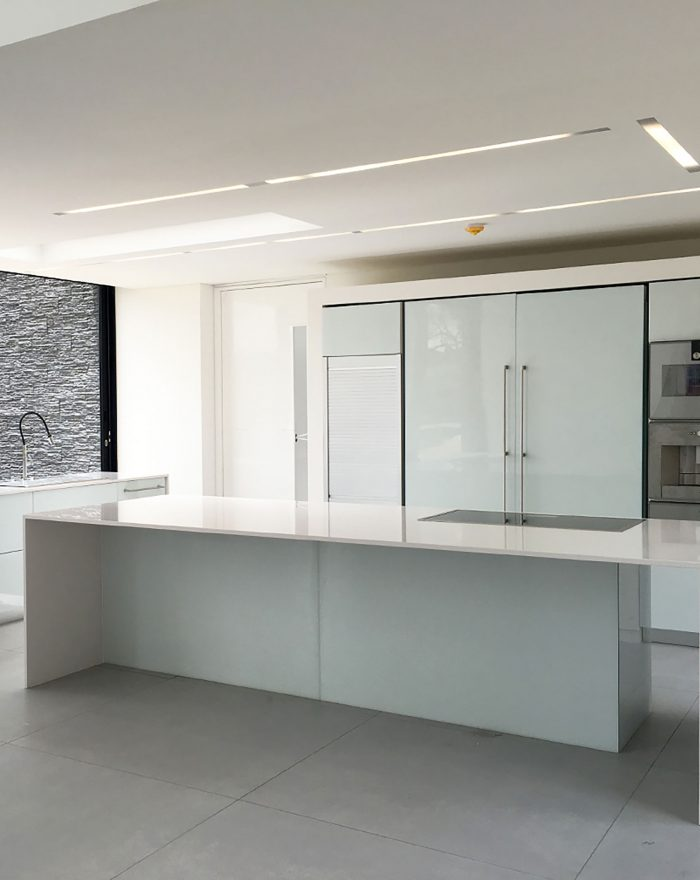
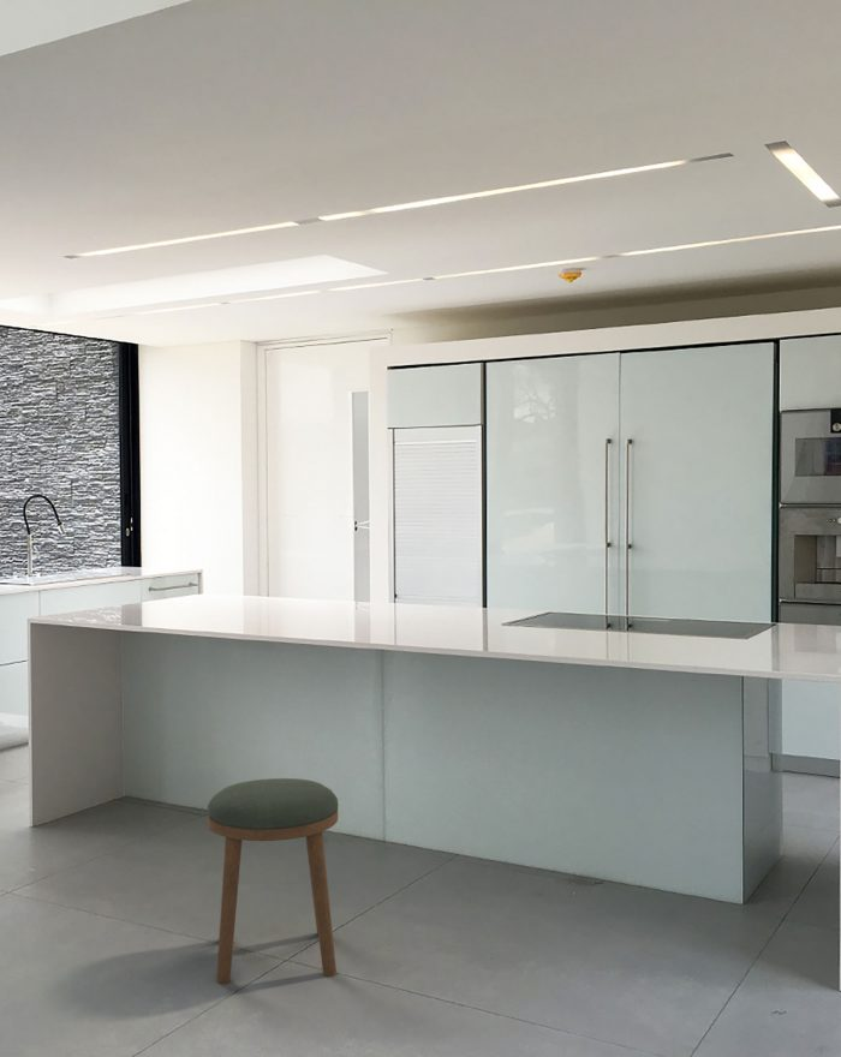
+ stool [205,777,340,985]
